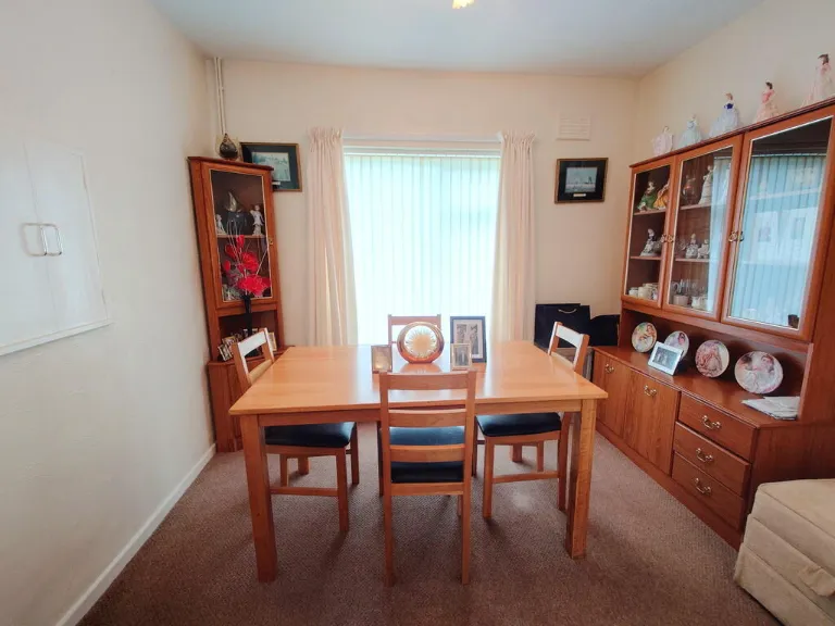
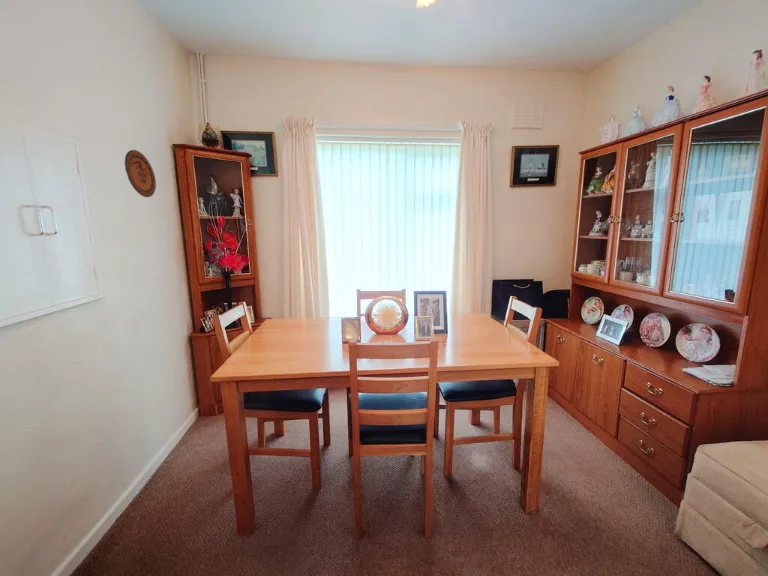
+ decorative plate [124,149,157,198]
